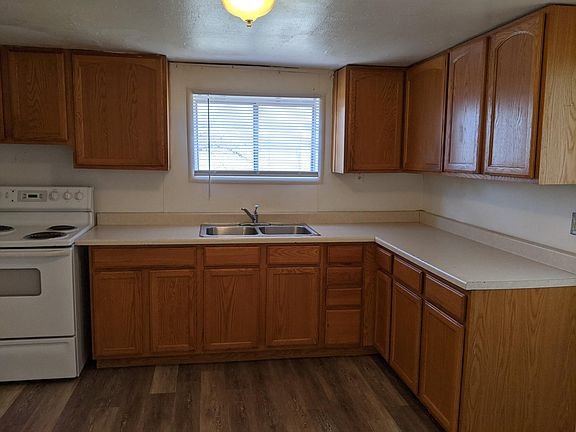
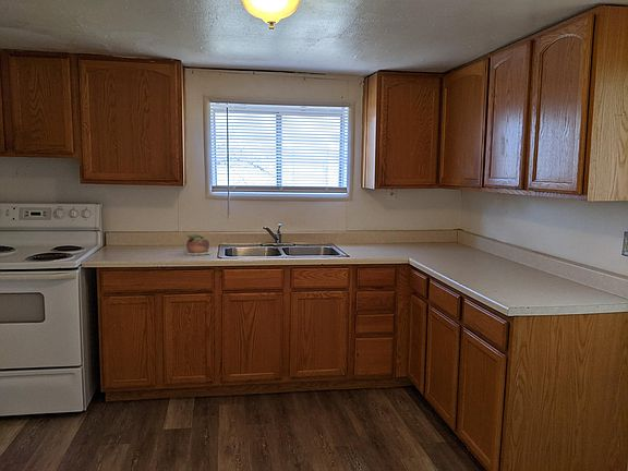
+ succulent plant [184,232,212,256]
